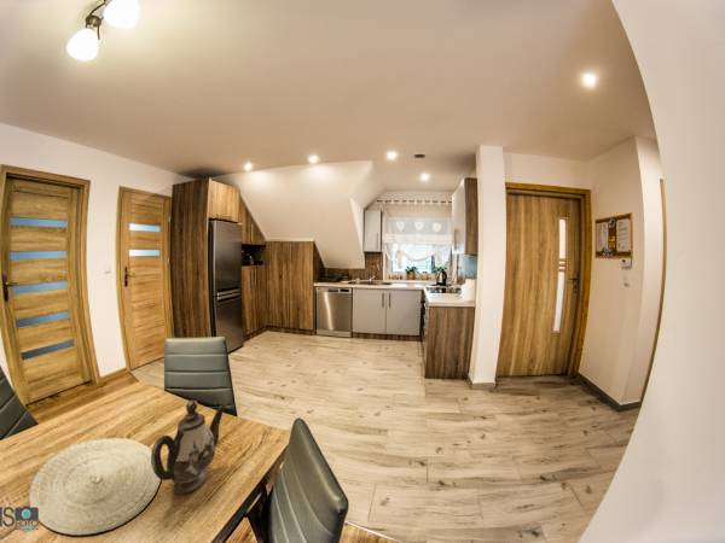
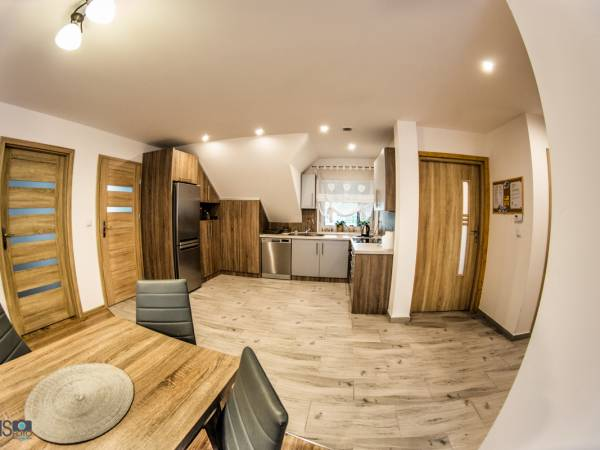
- teapot [150,399,227,495]
